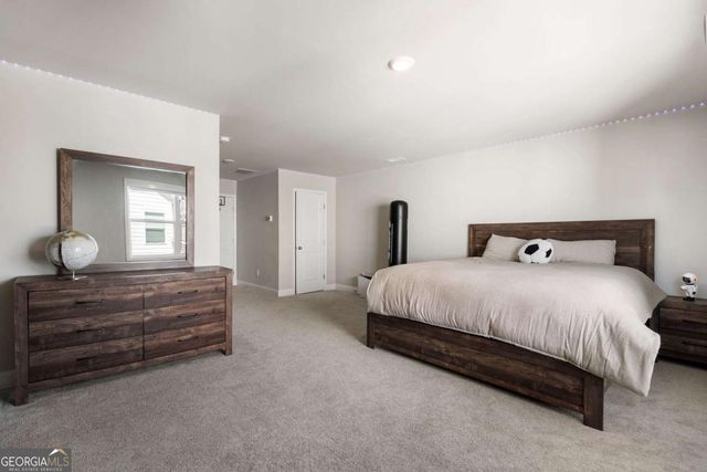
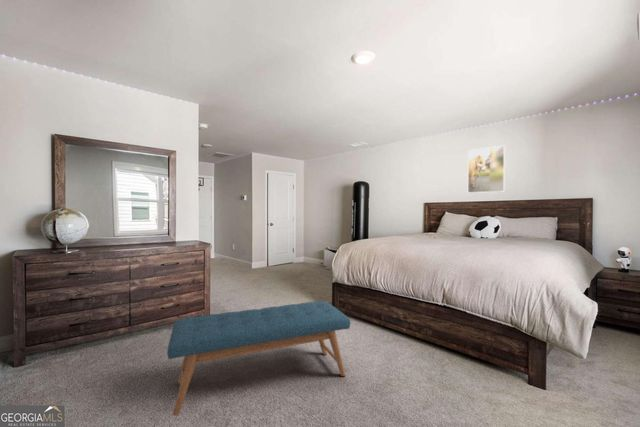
+ bench [166,300,351,417]
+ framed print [467,144,506,194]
